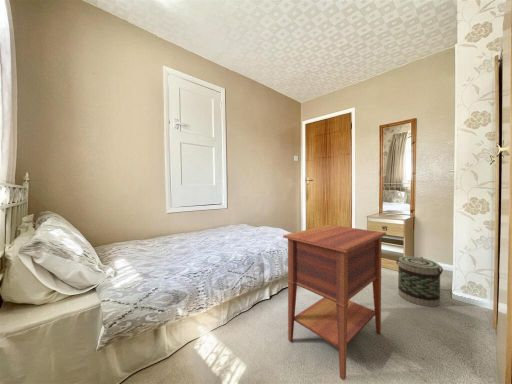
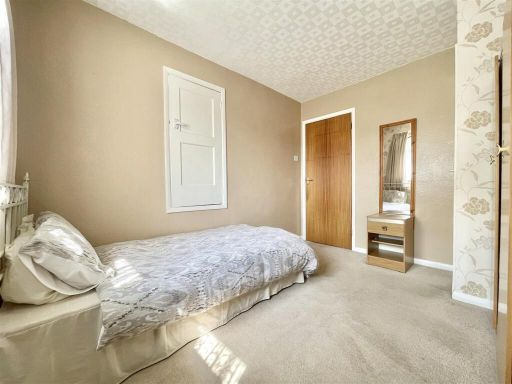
- nightstand [282,224,387,381]
- basket [395,255,444,308]
